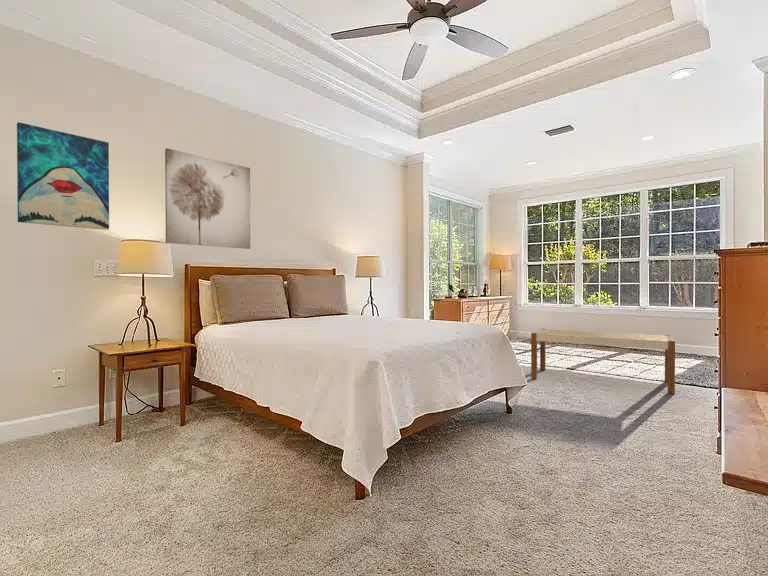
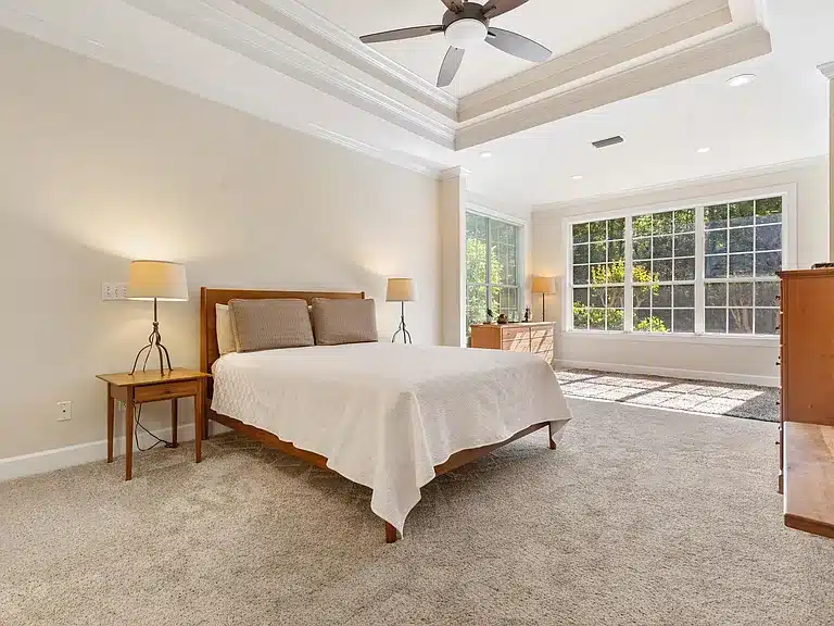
- wall art [16,121,110,231]
- bench [530,328,676,395]
- wall art [164,147,251,250]
